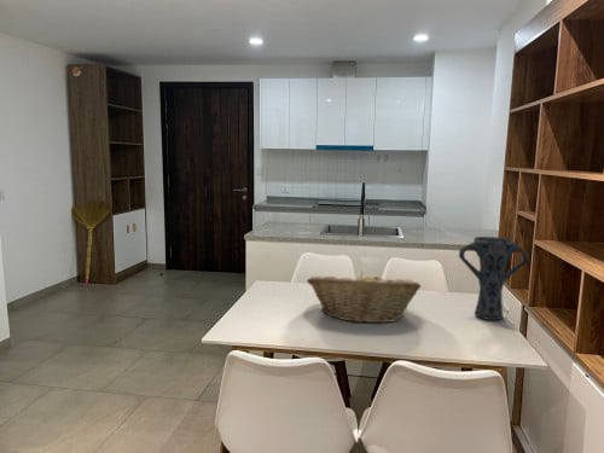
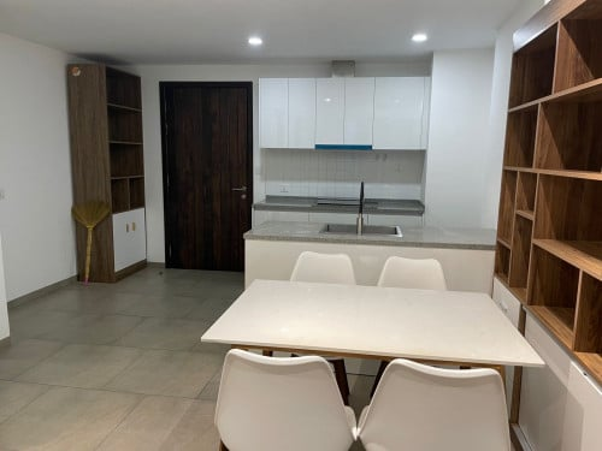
- fruit basket [306,269,422,324]
- vase [458,236,530,321]
